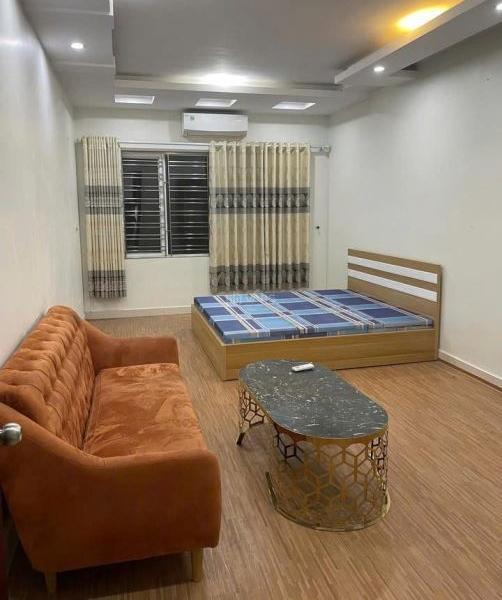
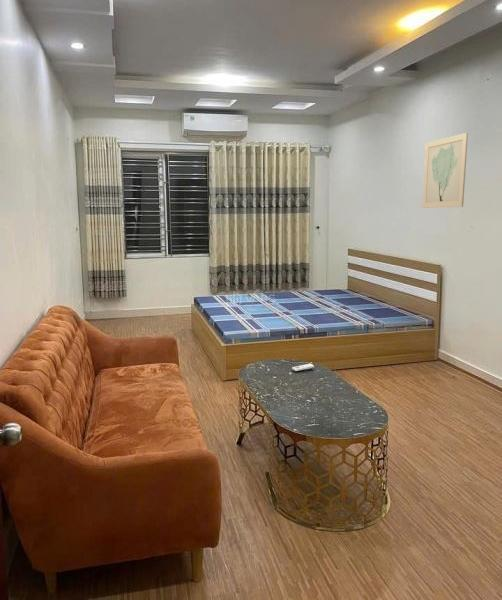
+ wall art [421,132,469,209]
